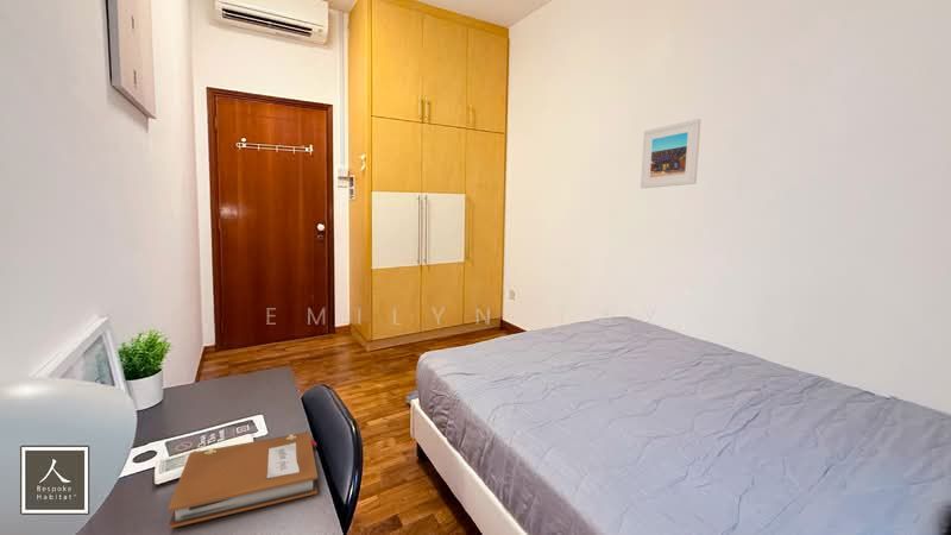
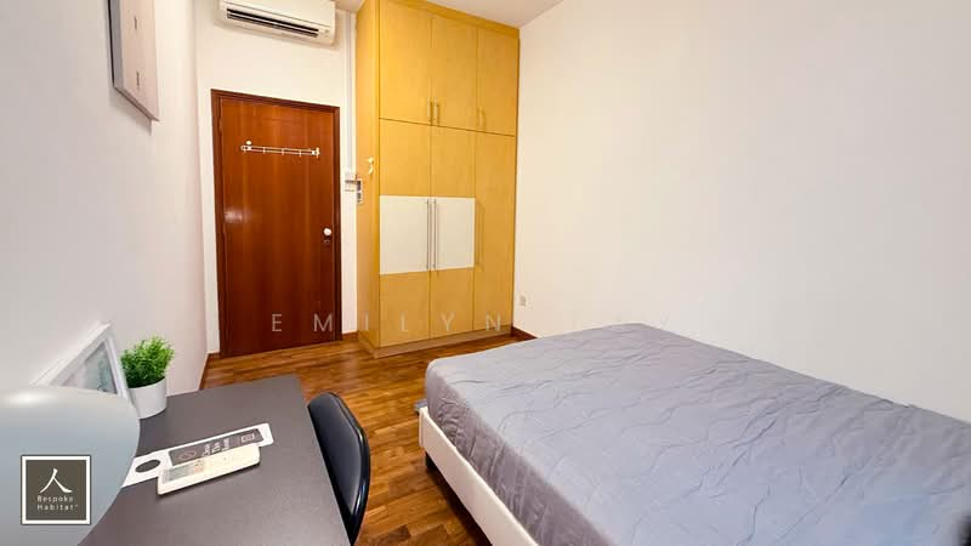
- notebook [166,430,319,529]
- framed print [640,118,701,189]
